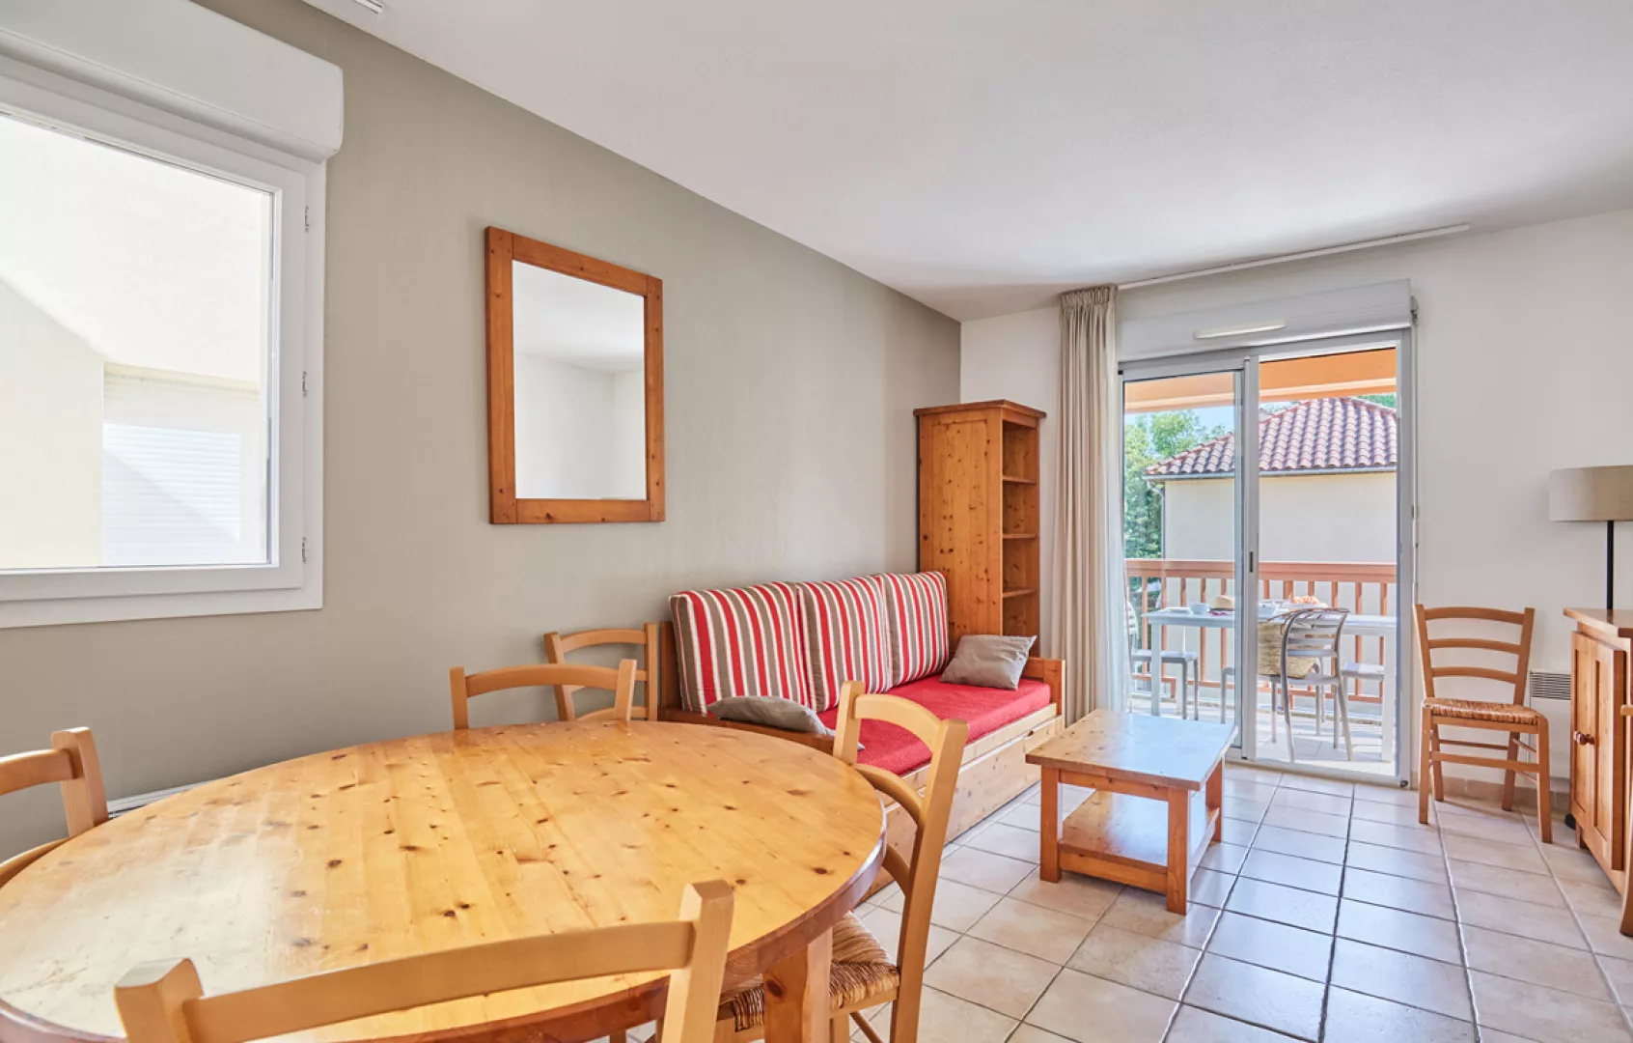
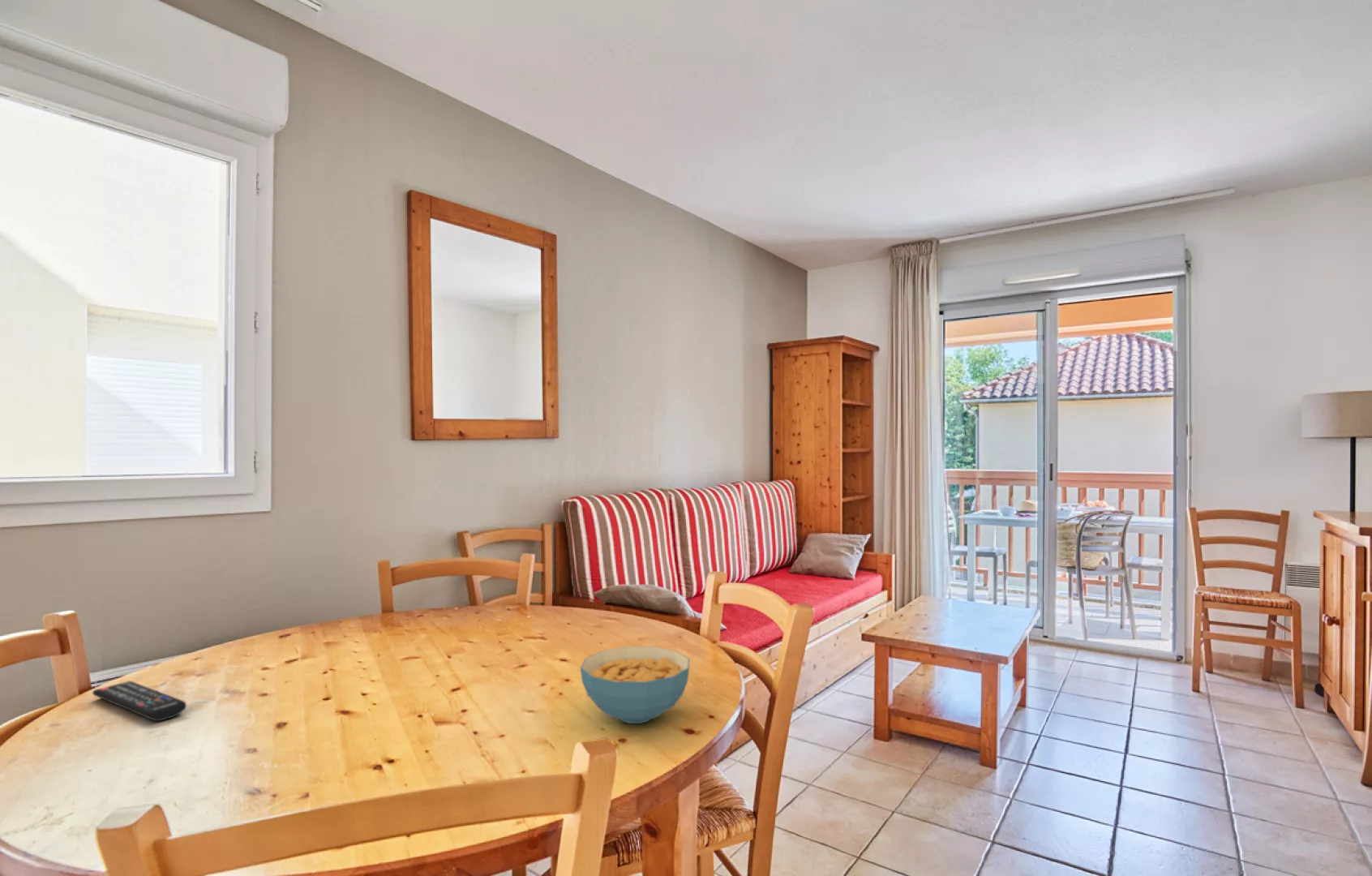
+ cereal bowl [580,646,690,724]
+ remote control [92,681,187,722]
